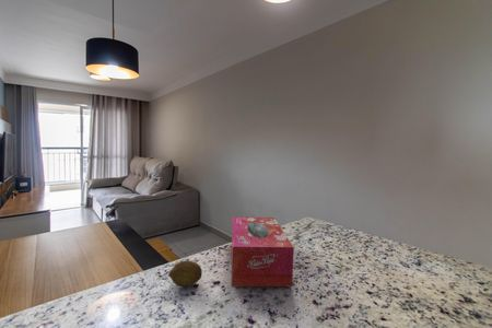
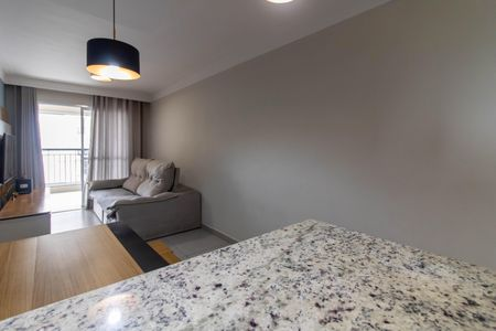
- tissue box [231,215,295,288]
- fruit [168,260,203,288]
